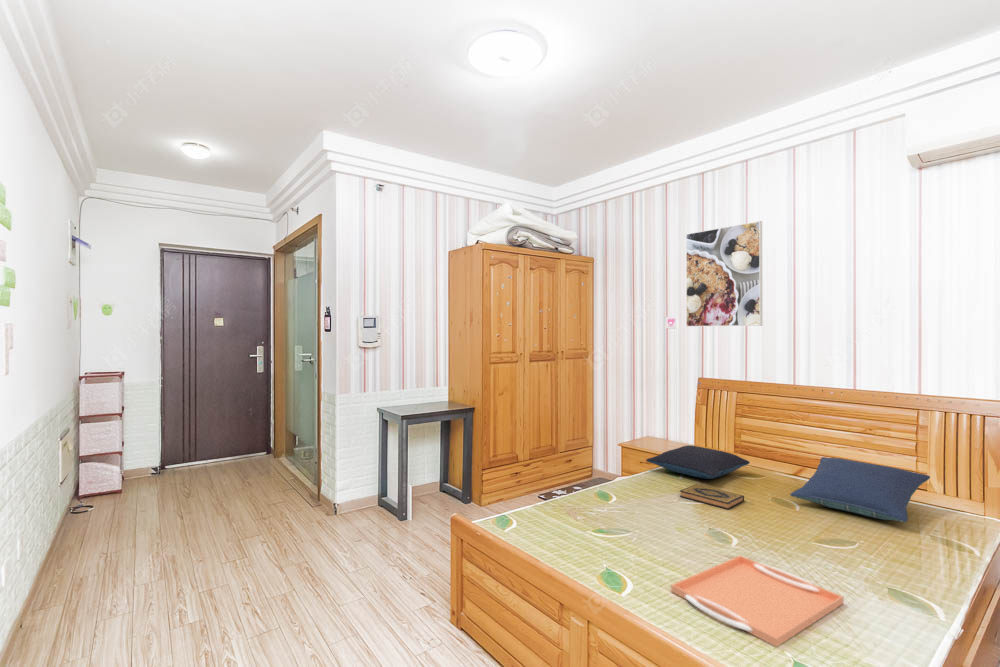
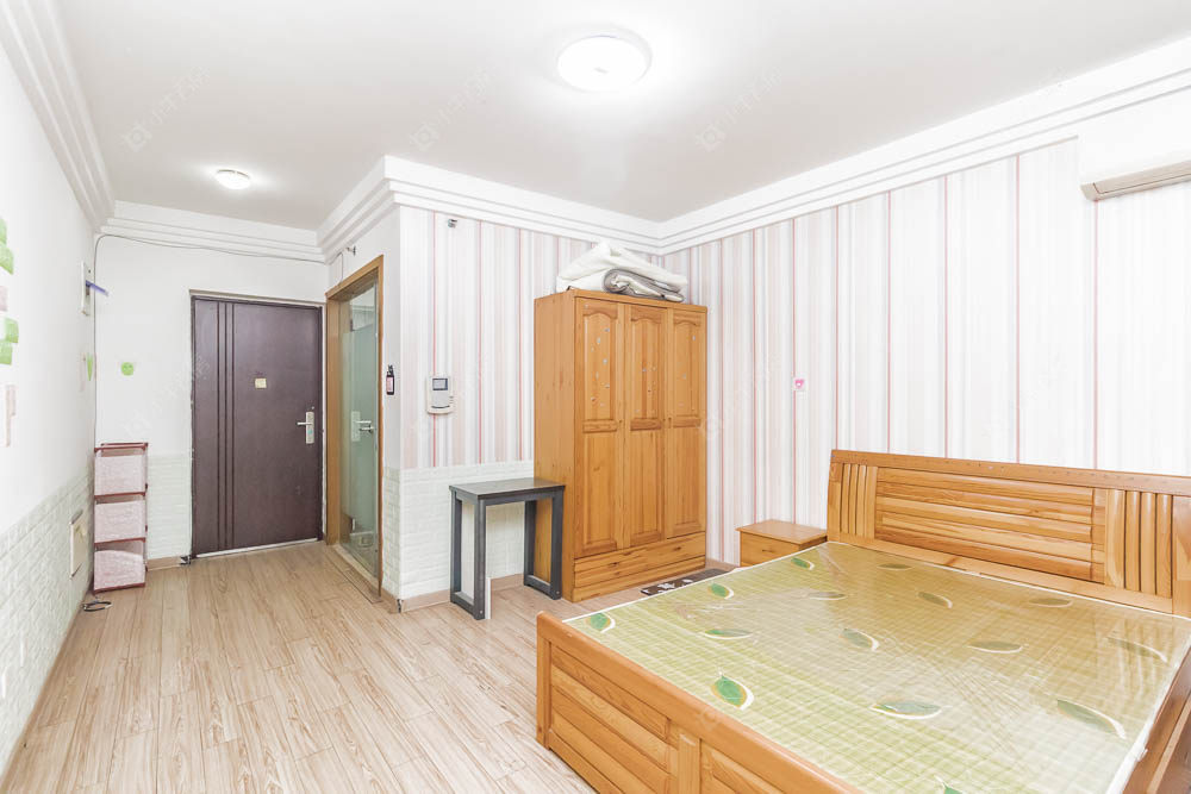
- pillow [645,445,750,480]
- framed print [685,220,763,328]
- pillow [789,456,931,523]
- serving tray [670,555,845,648]
- hardback book [679,483,745,510]
